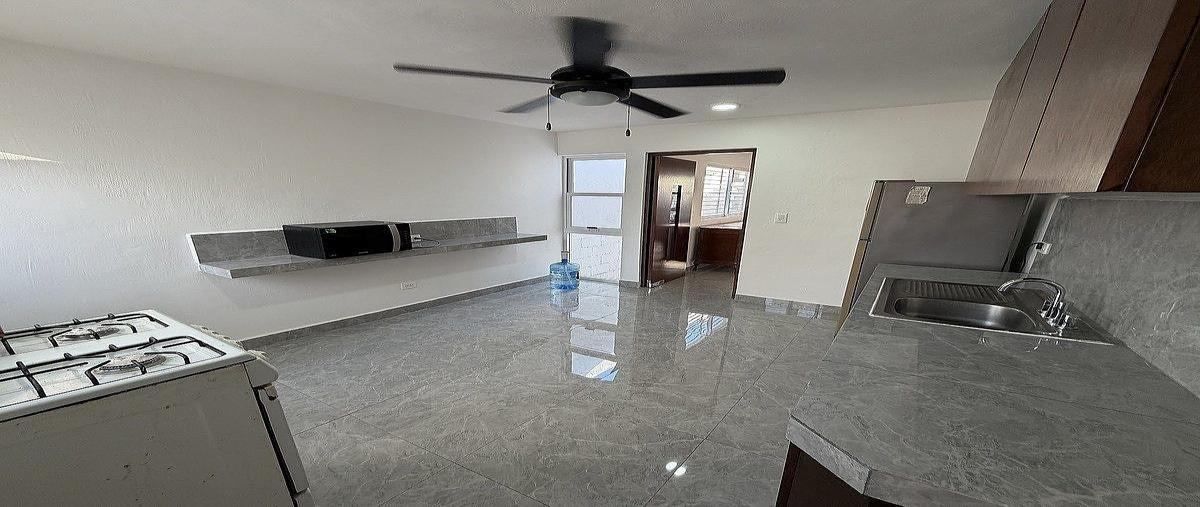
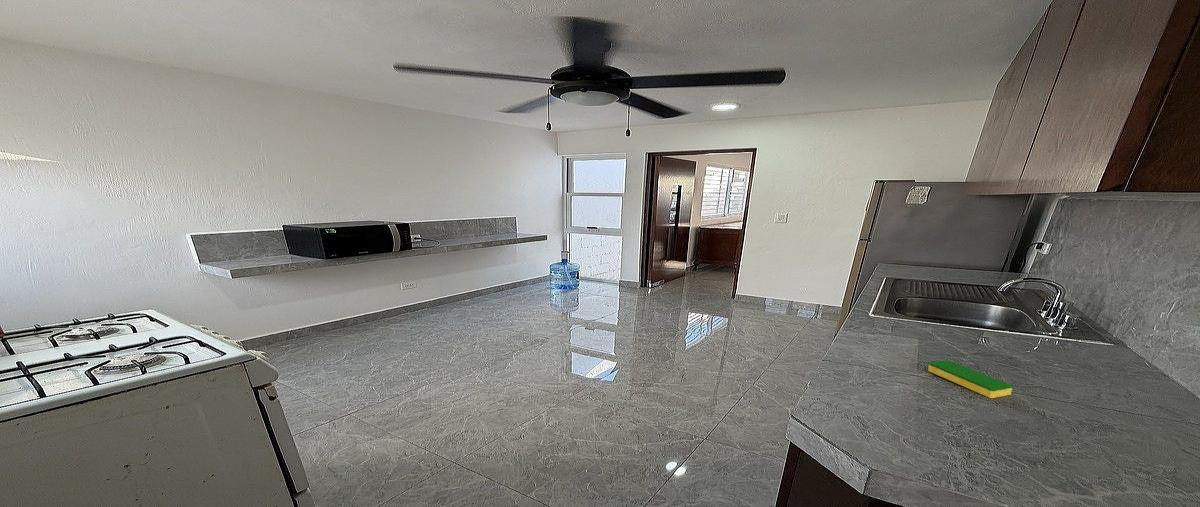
+ dish sponge [927,359,1014,399]
